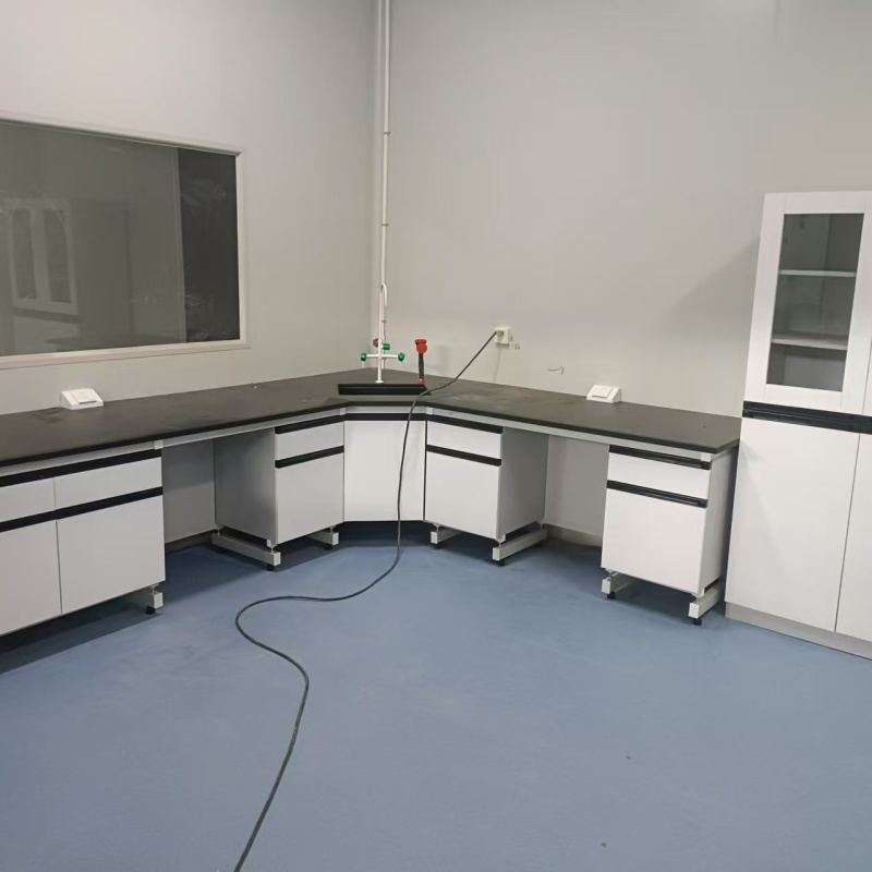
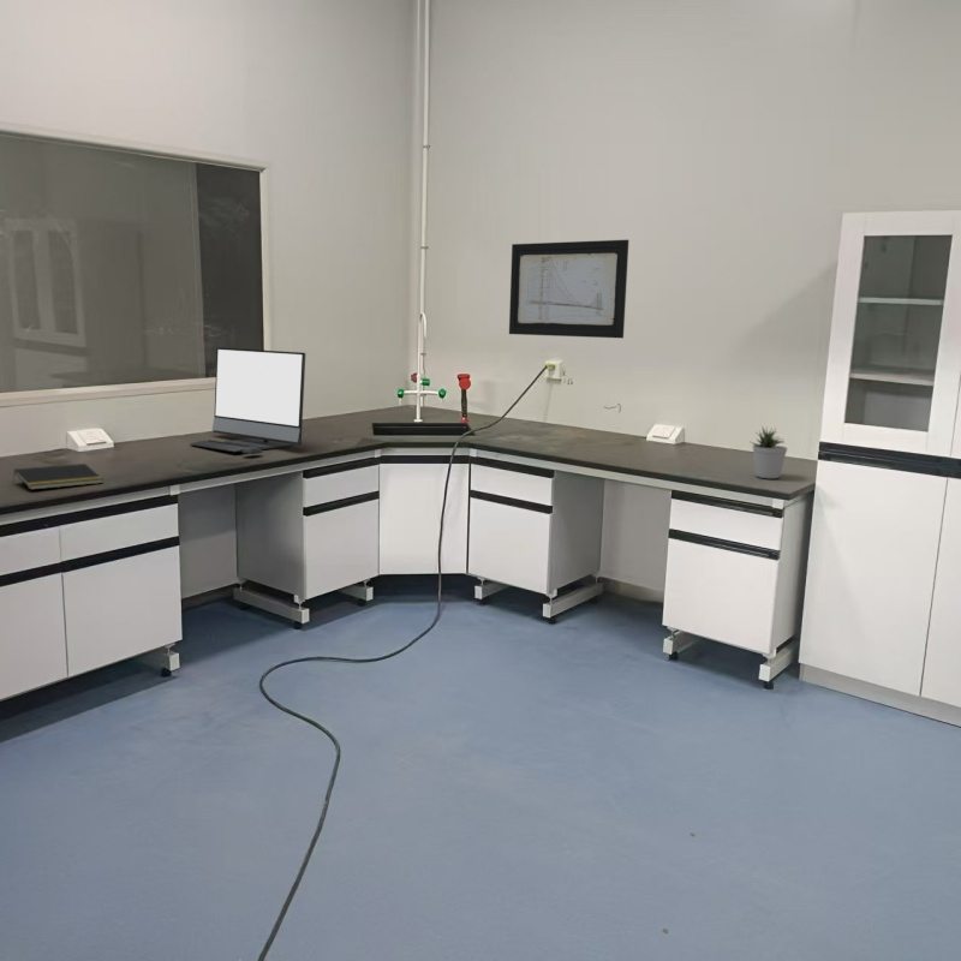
+ notepad [12,462,105,491]
+ monitor [189,346,306,455]
+ potted plant [750,425,788,479]
+ wall art [508,239,629,340]
